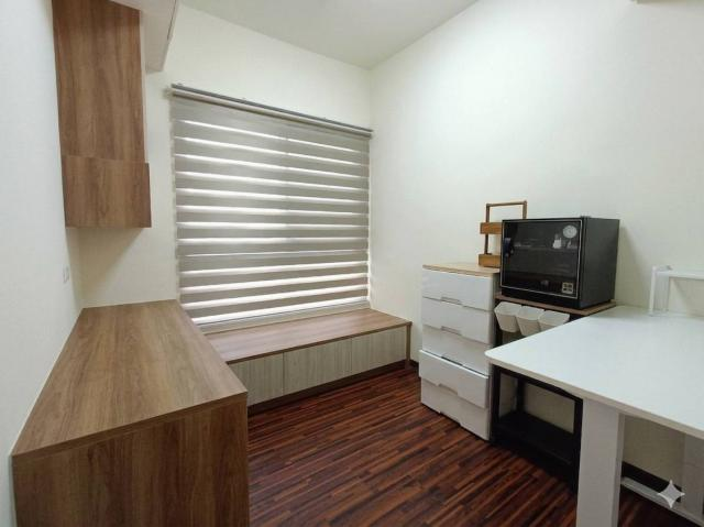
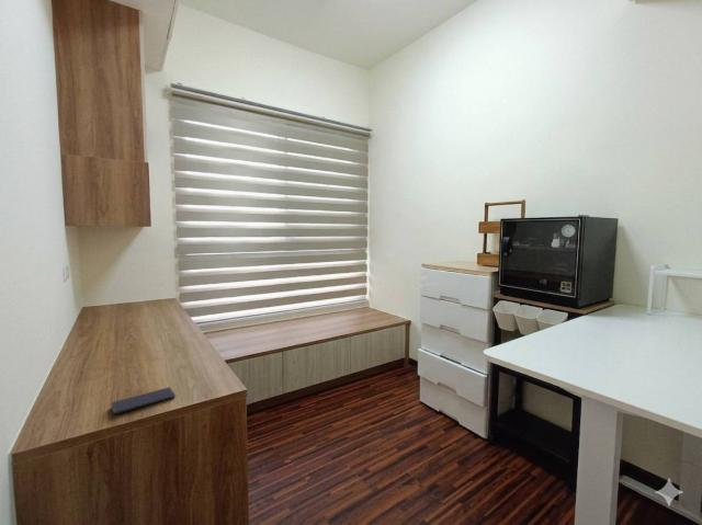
+ smartphone [110,386,177,415]
